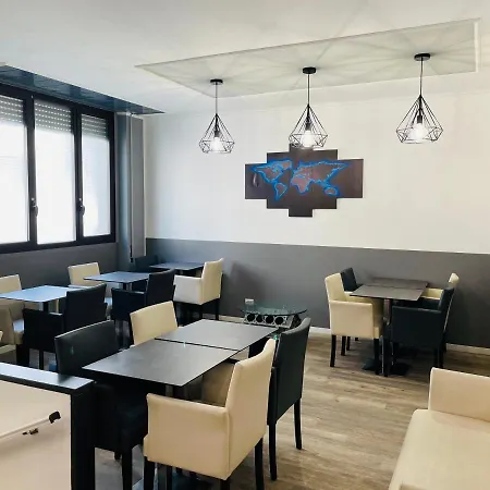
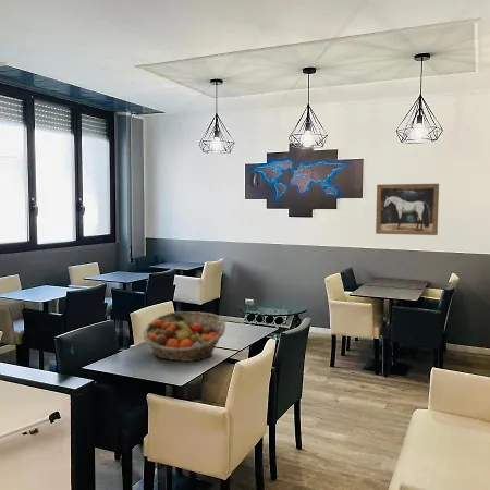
+ wall art [375,183,440,236]
+ fruit basket [142,310,226,363]
